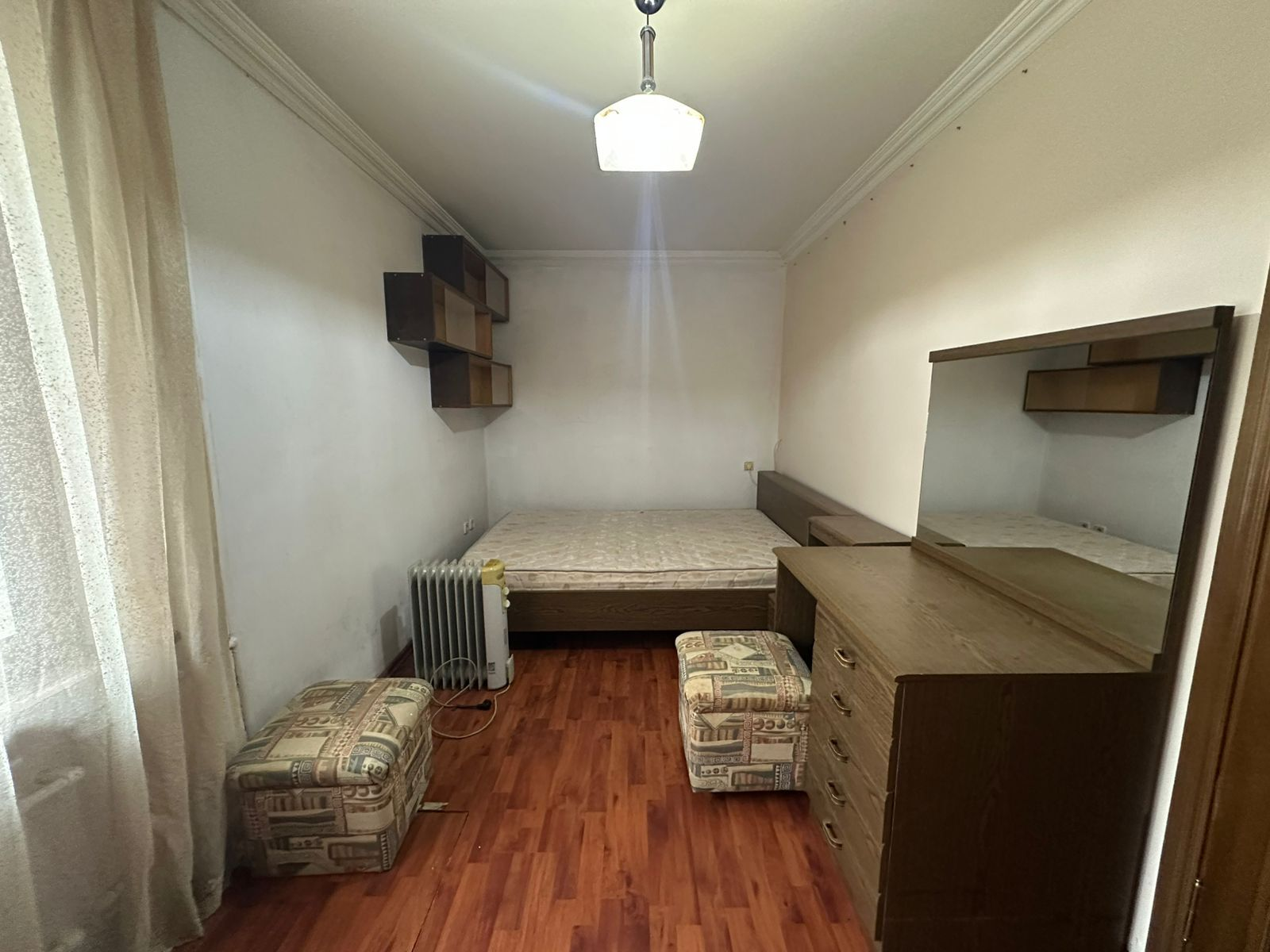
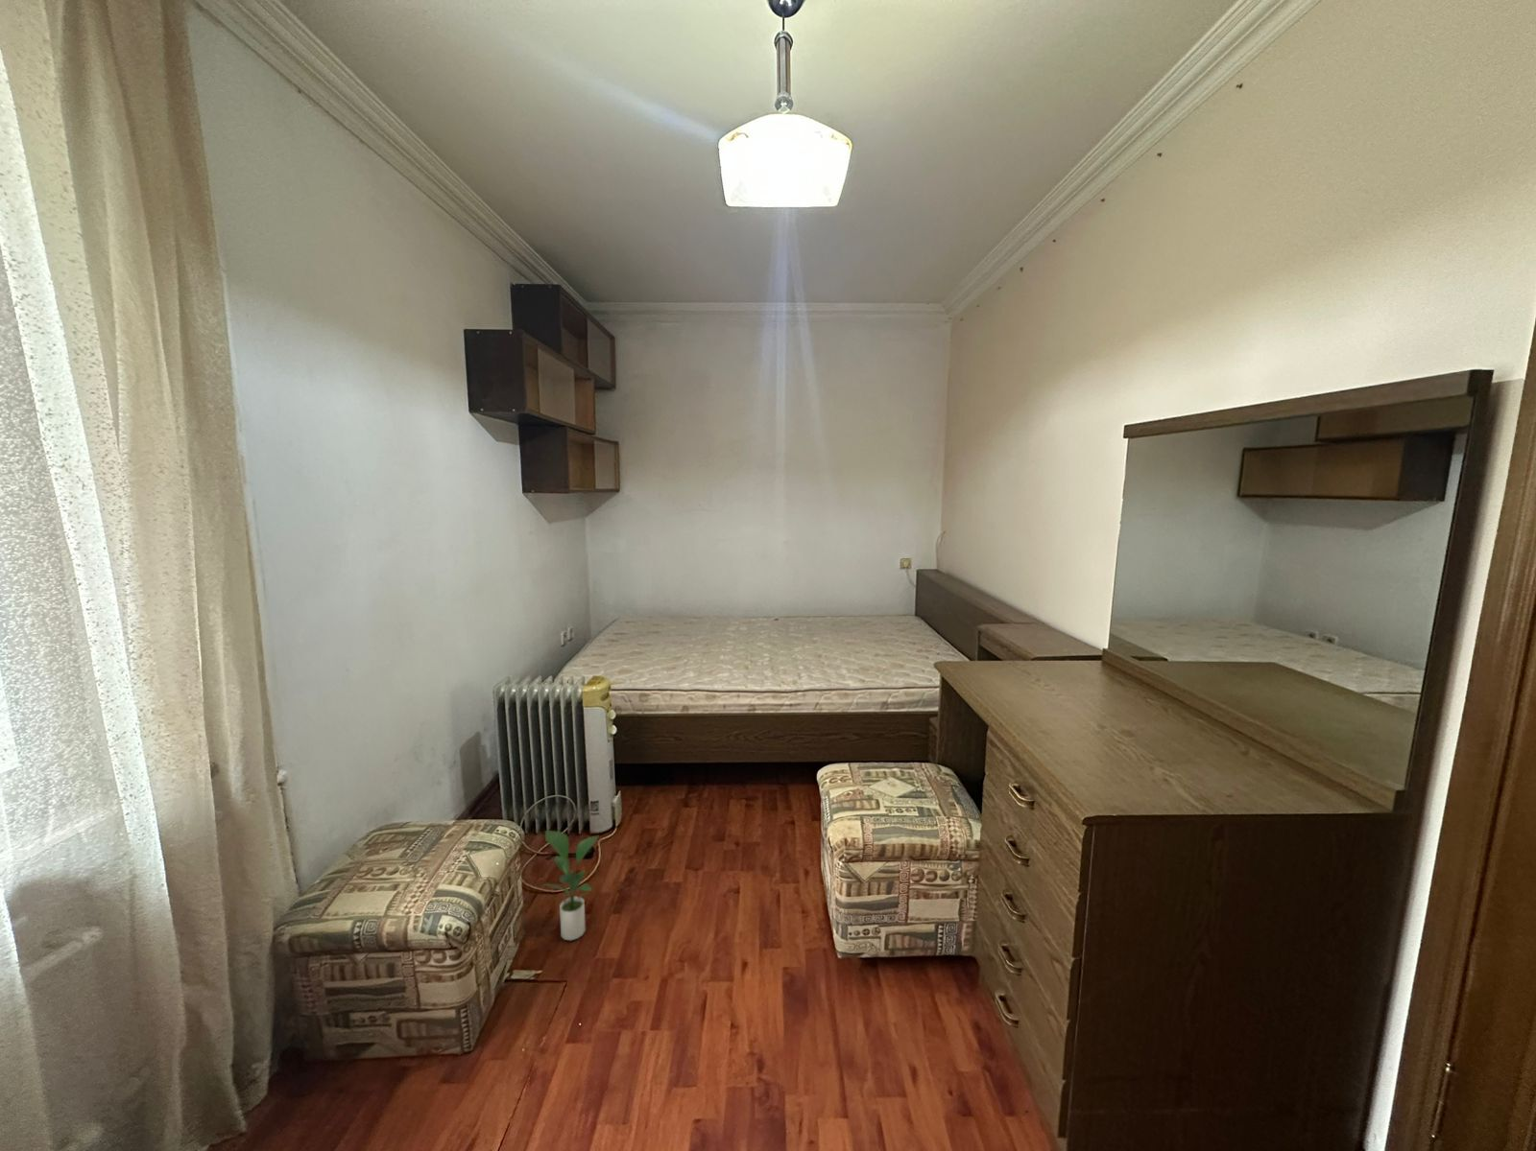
+ potted plant [544,829,599,941]
